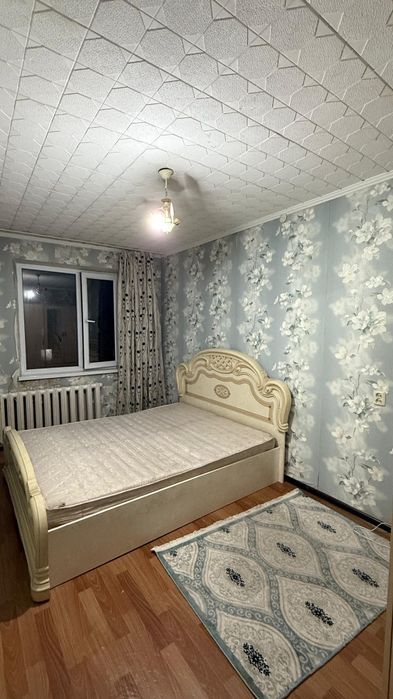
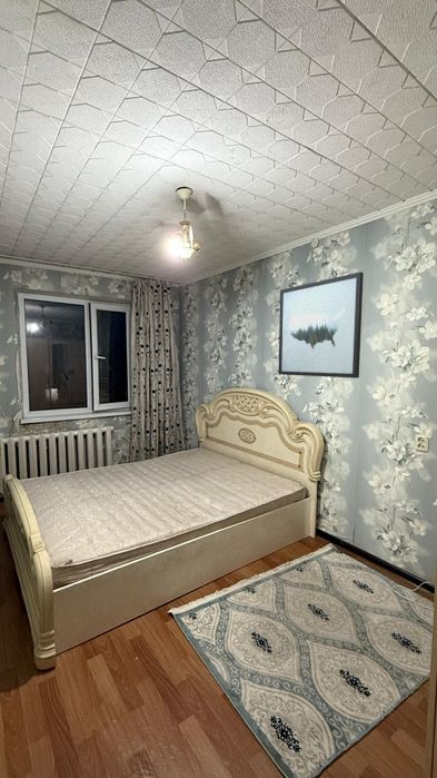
+ wall art [277,270,365,380]
